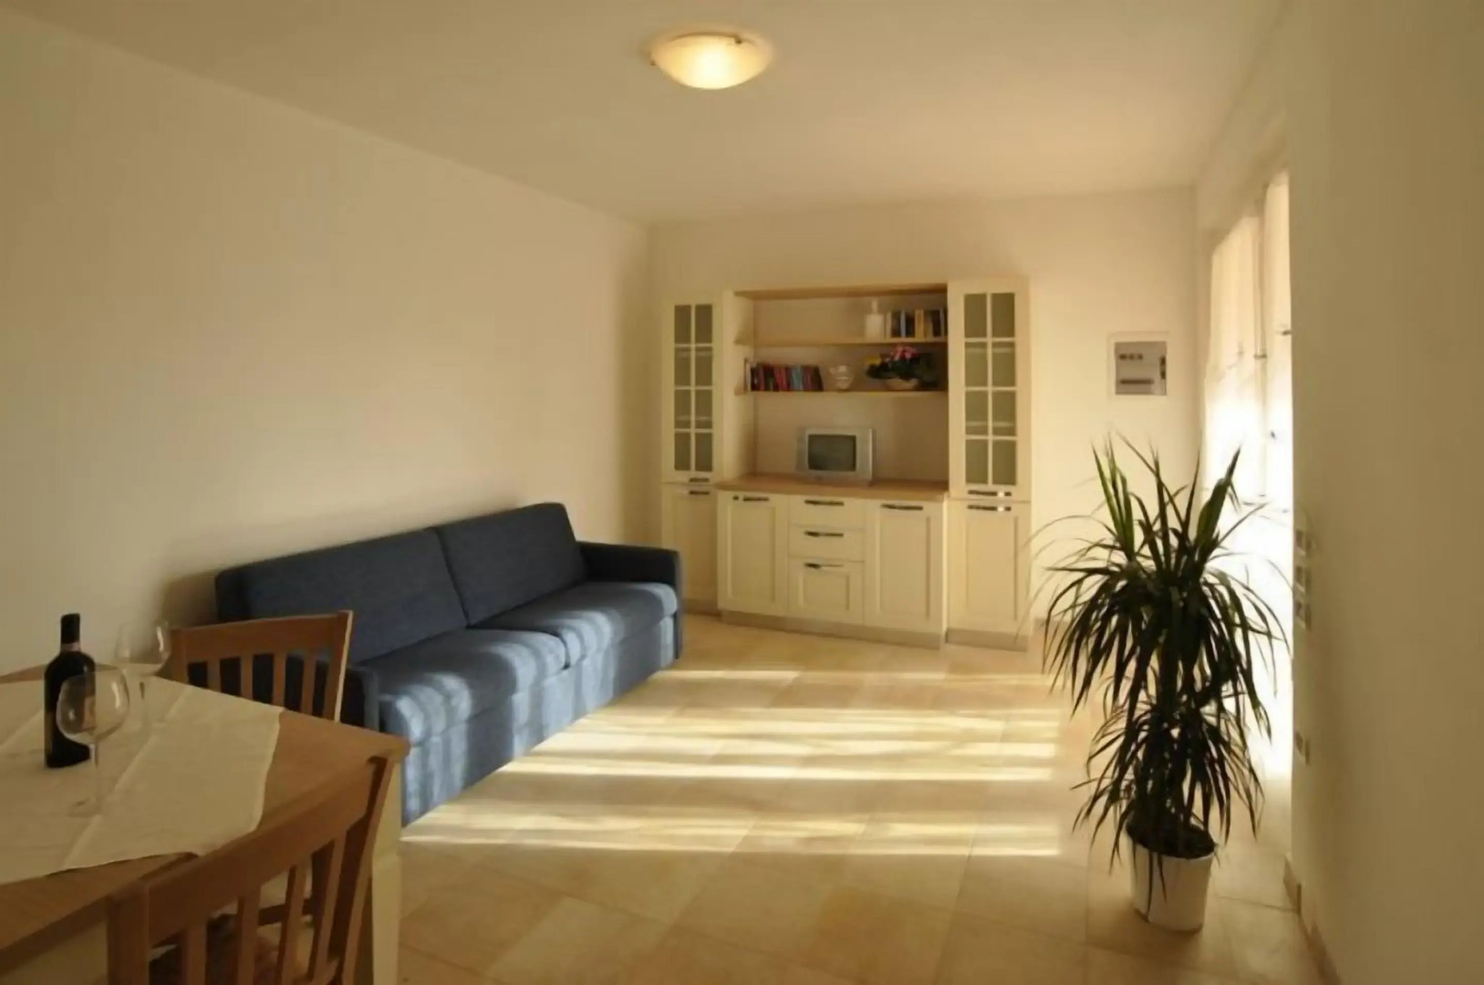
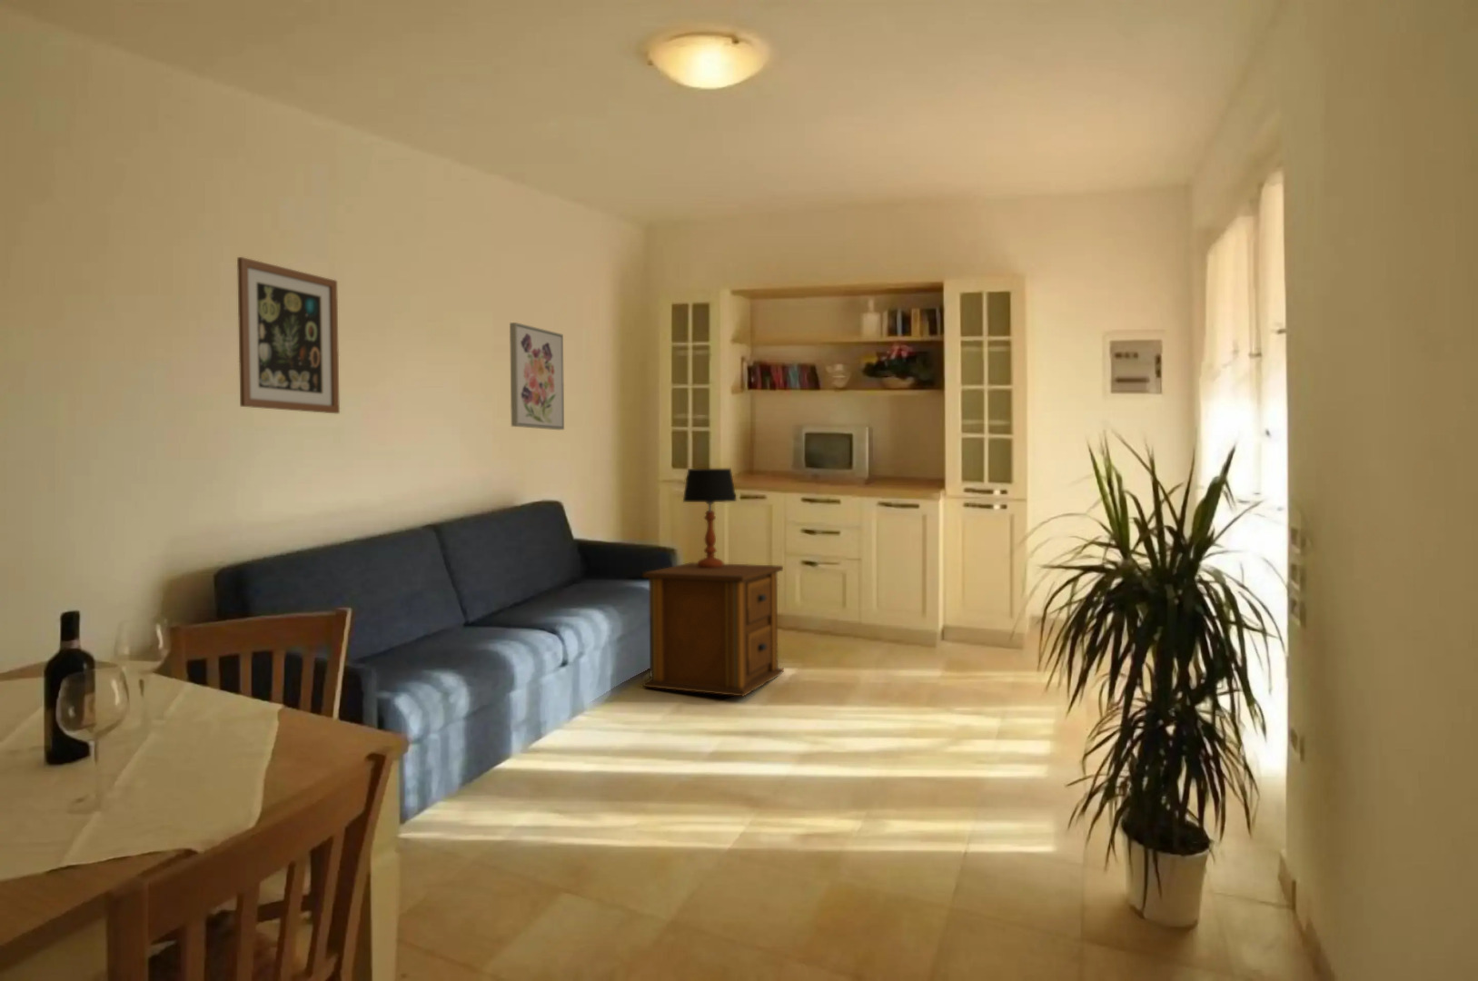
+ side table [642,562,785,697]
+ wall art [509,322,565,430]
+ table lamp [682,468,738,568]
+ wall art [236,256,340,414]
